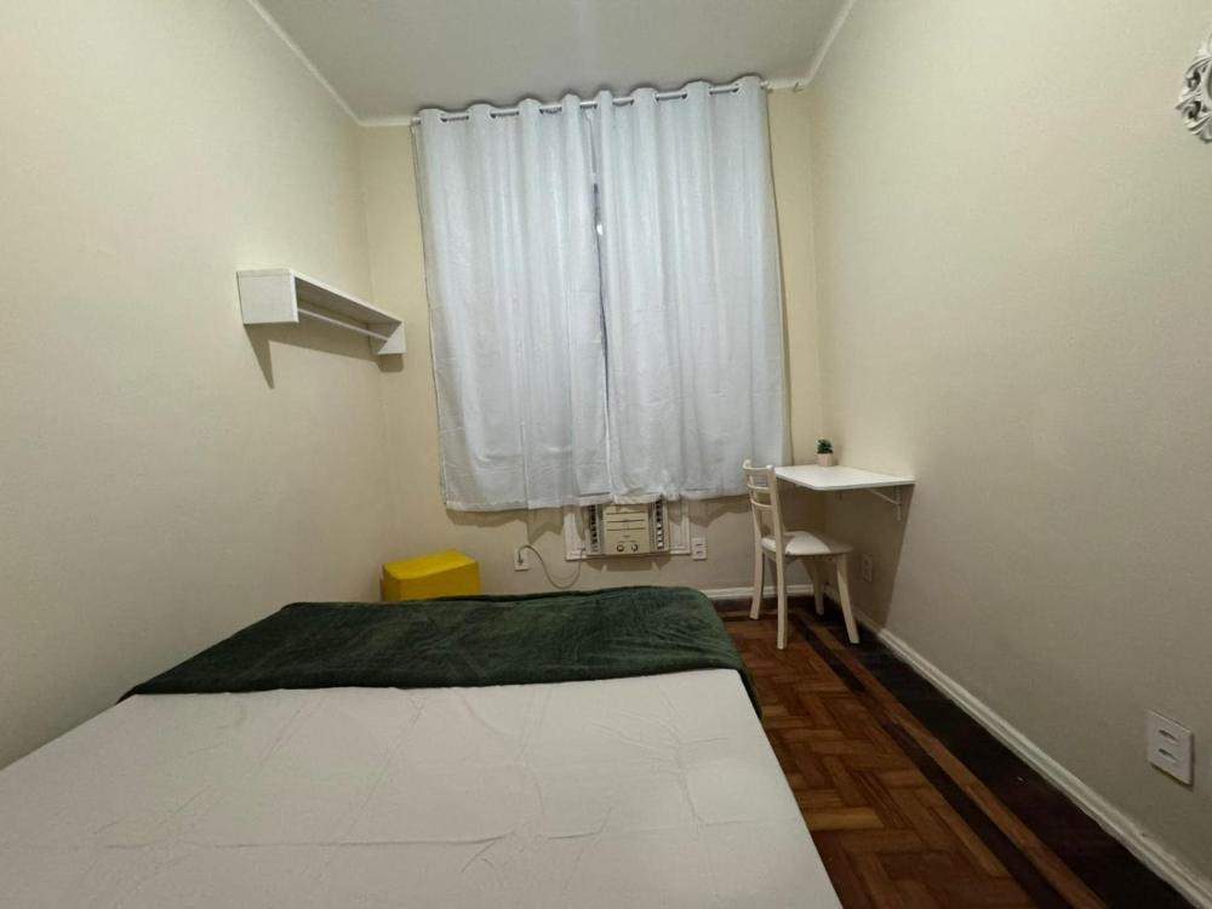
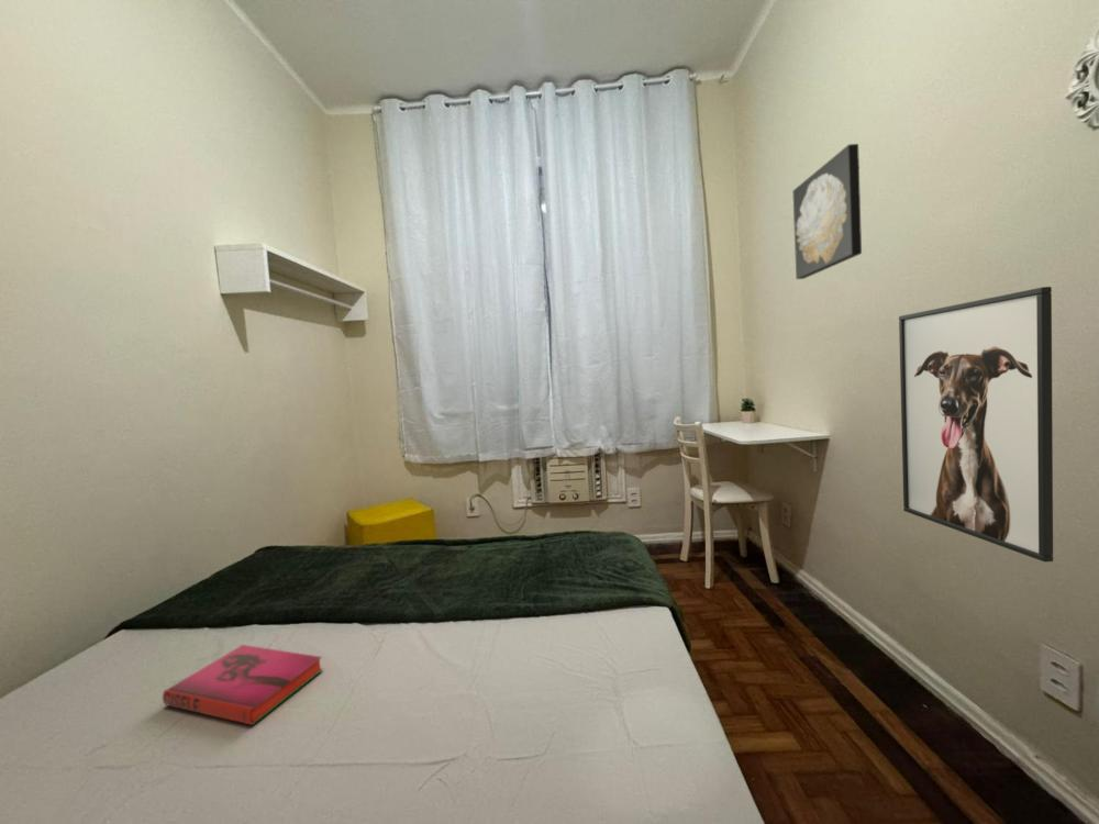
+ hardback book [162,644,324,726]
+ wall art [791,143,863,280]
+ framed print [898,286,1054,563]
